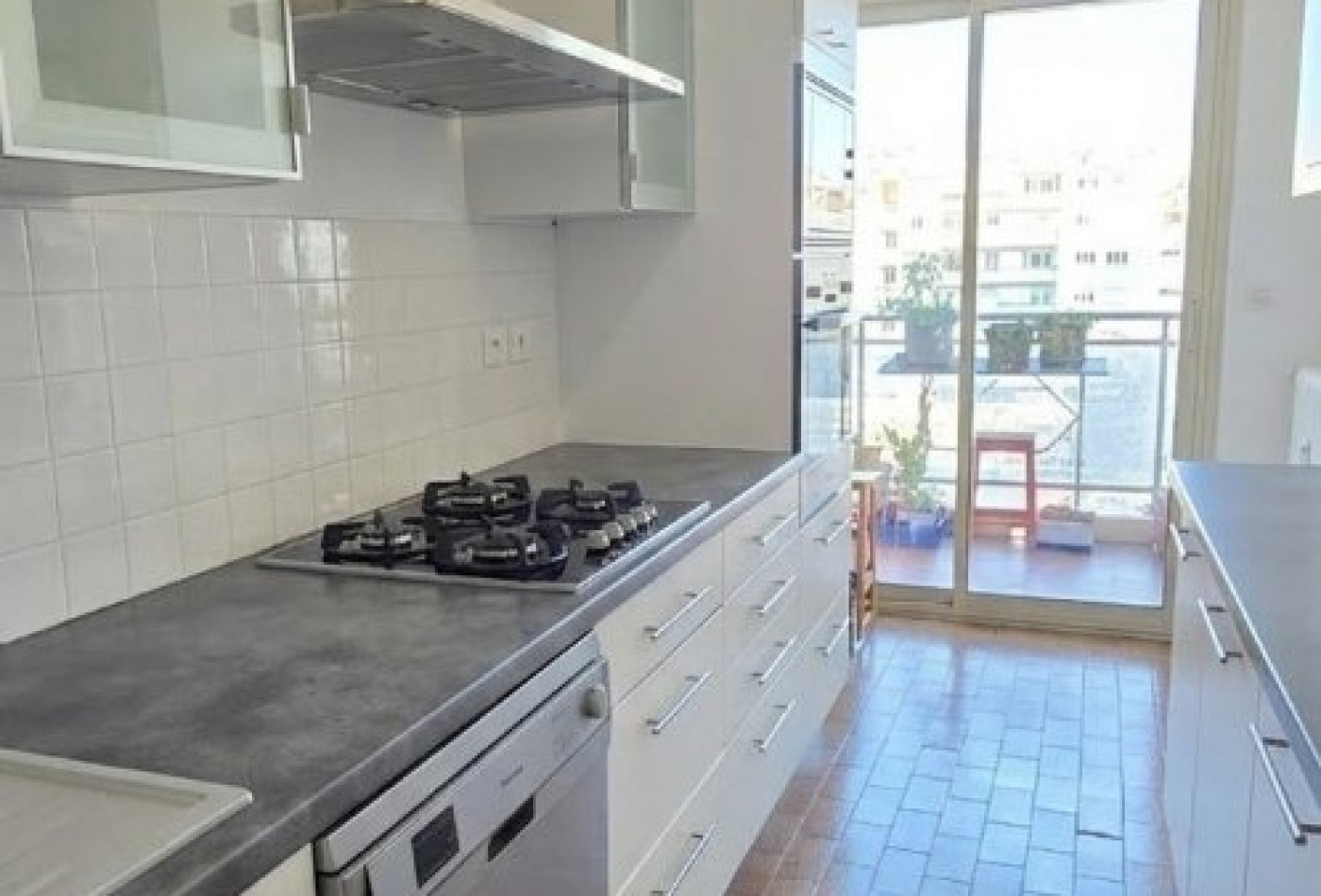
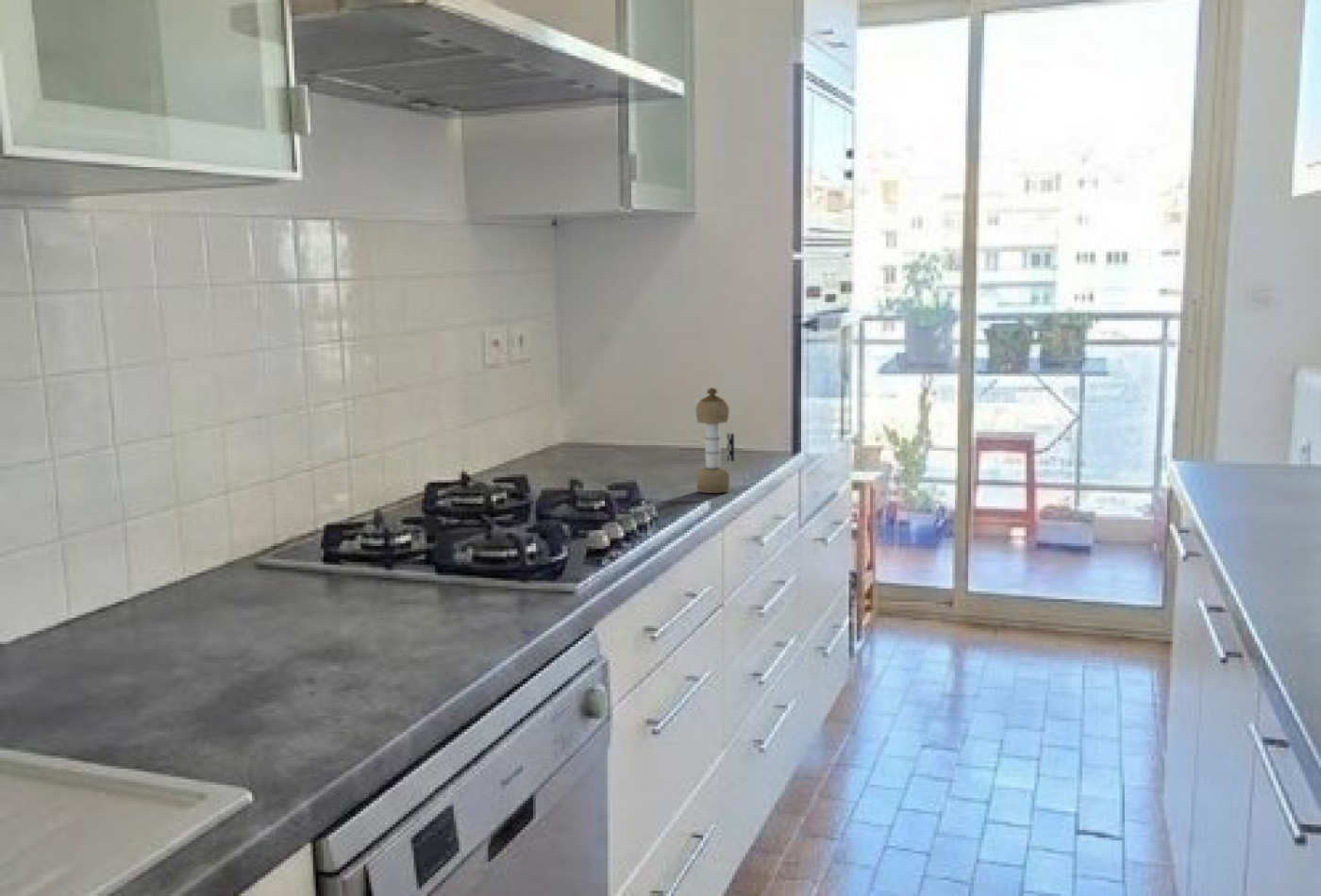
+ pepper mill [694,387,735,494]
